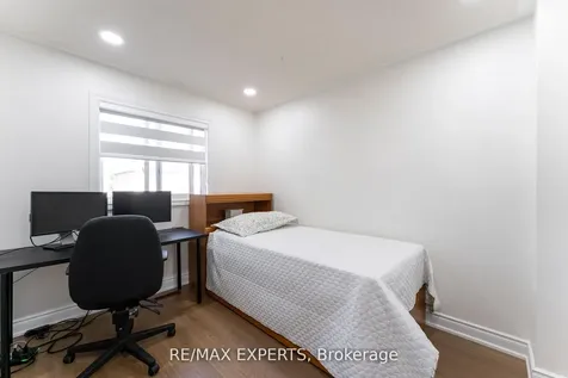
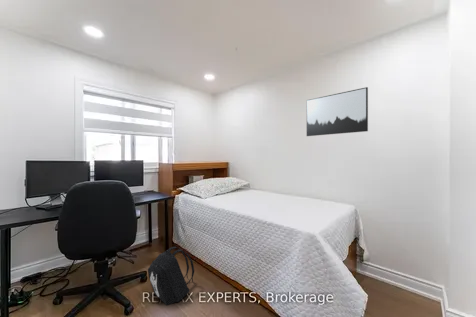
+ wall art [306,86,369,137]
+ backpack [147,246,196,306]
